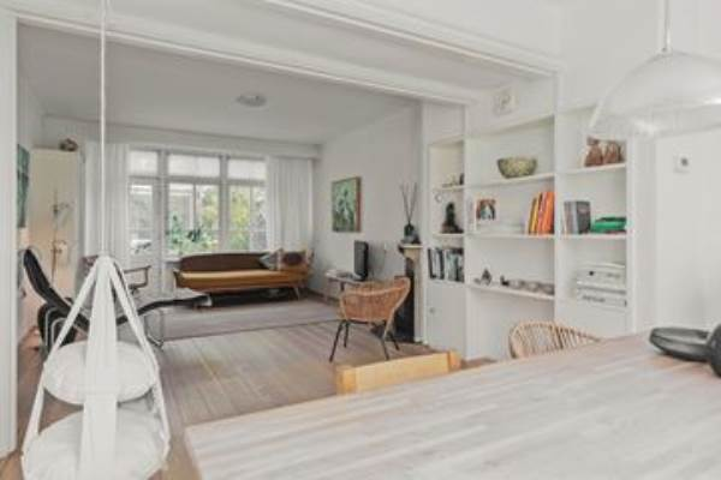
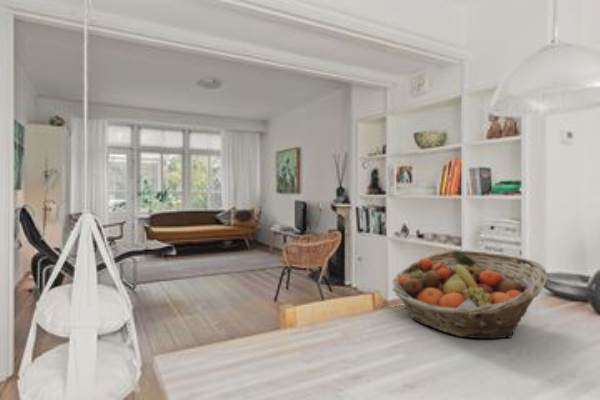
+ fruit basket [391,249,549,340]
